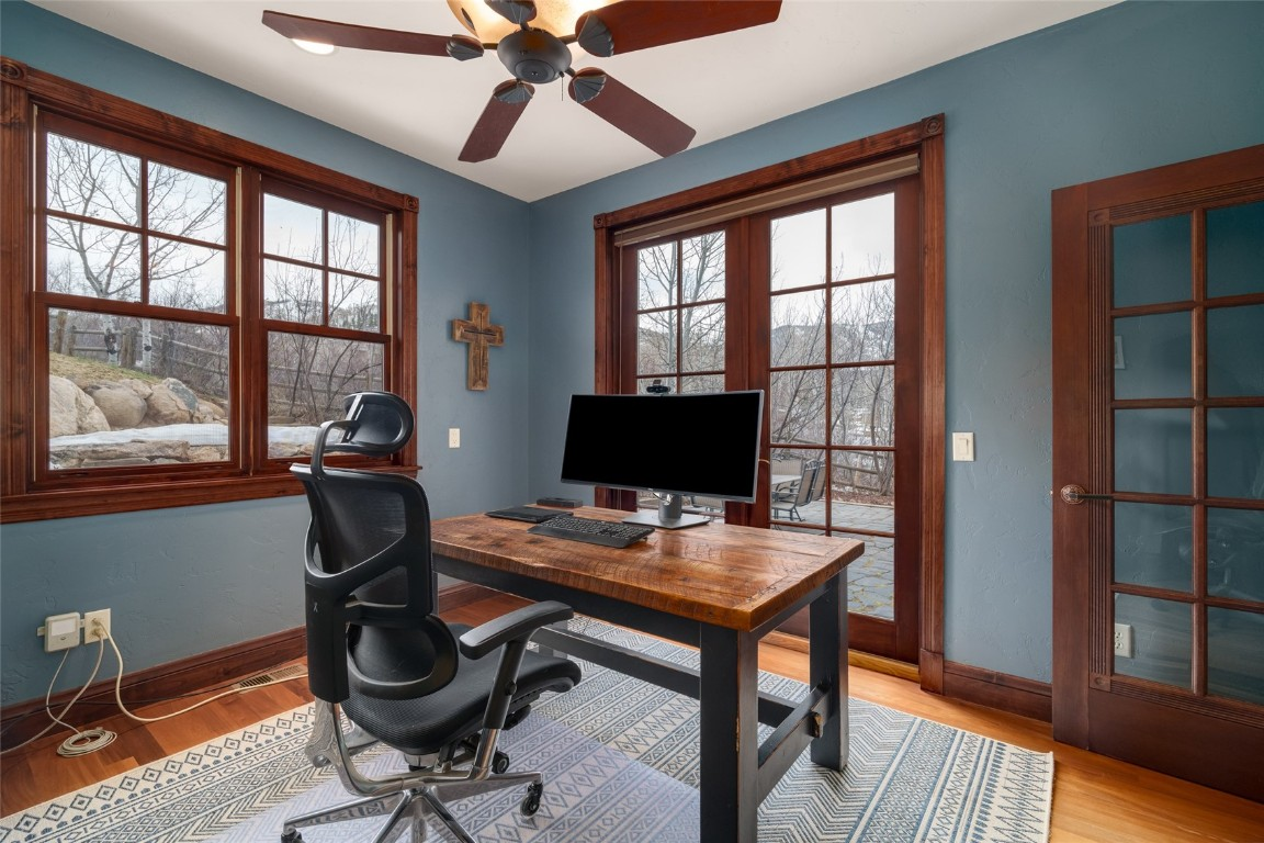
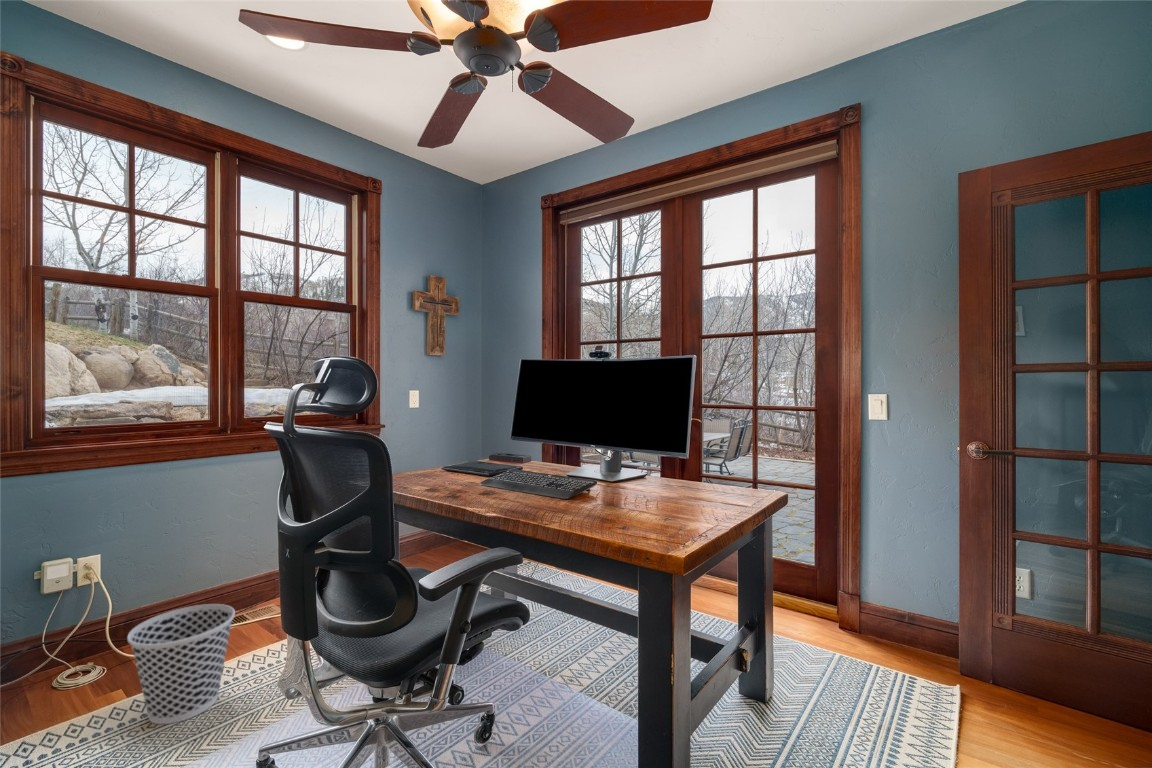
+ wastebasket [126,603,236,725]
